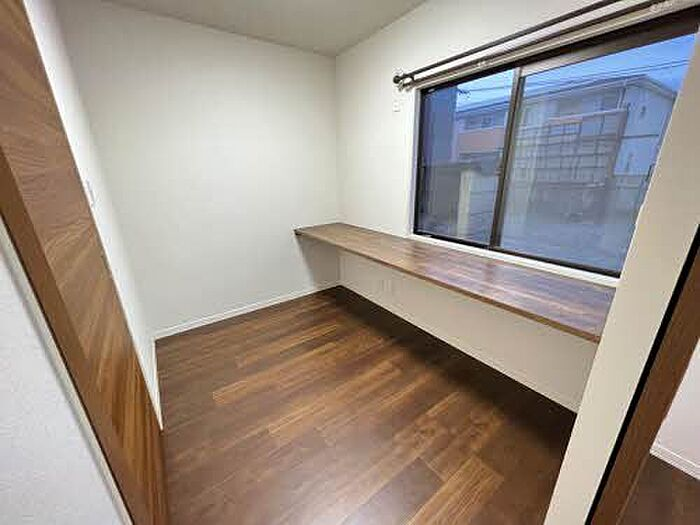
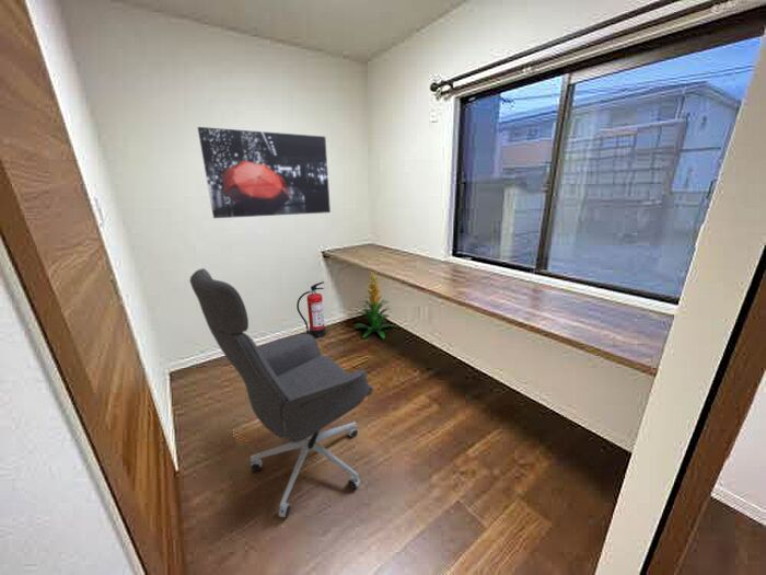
+ wall art [197,126,332,219]
+ indoor plant [353,273,396,340]
+ fire extinguisher [295,280,326,338]
+ office chair [188,267,375,518]
